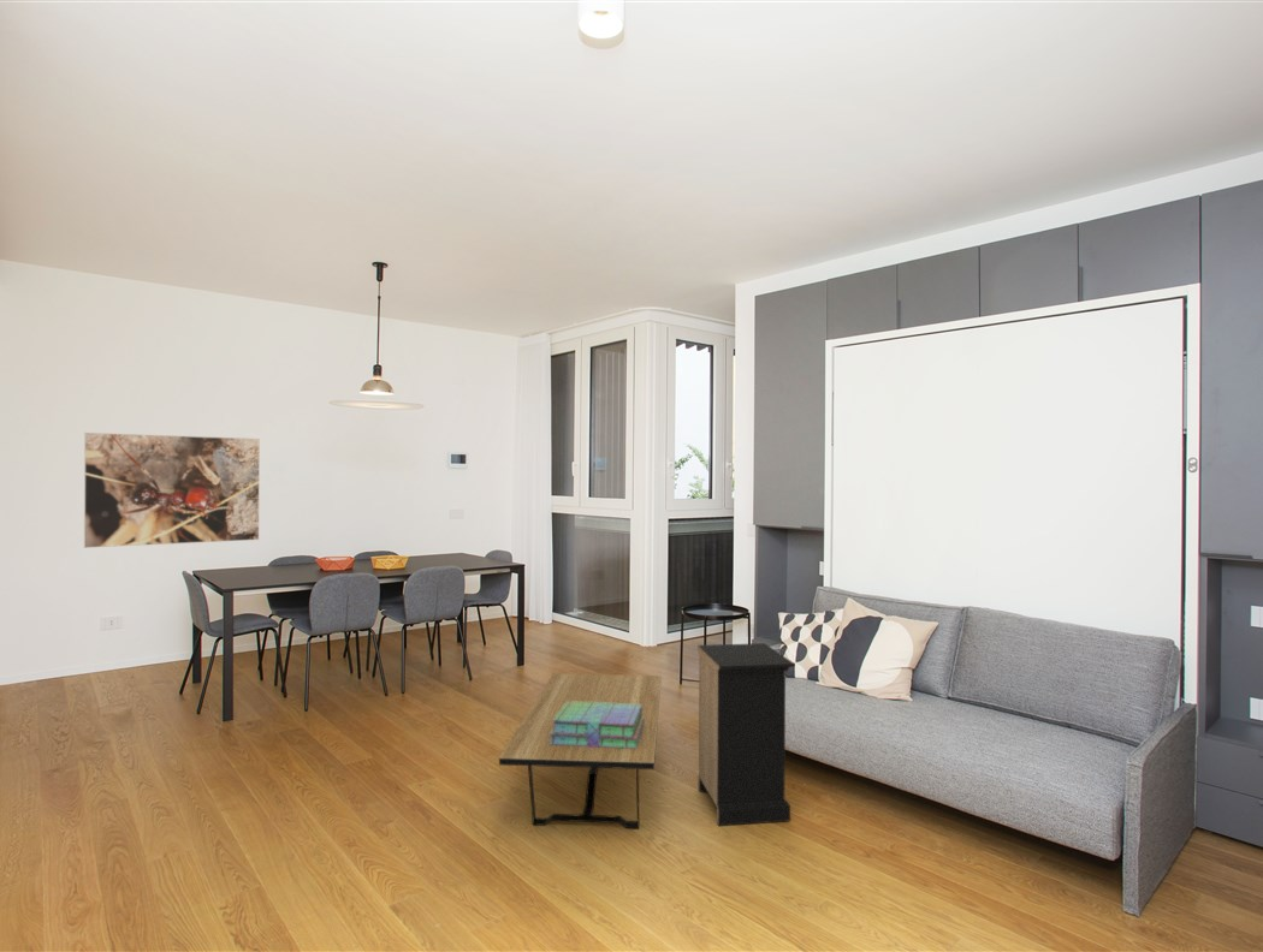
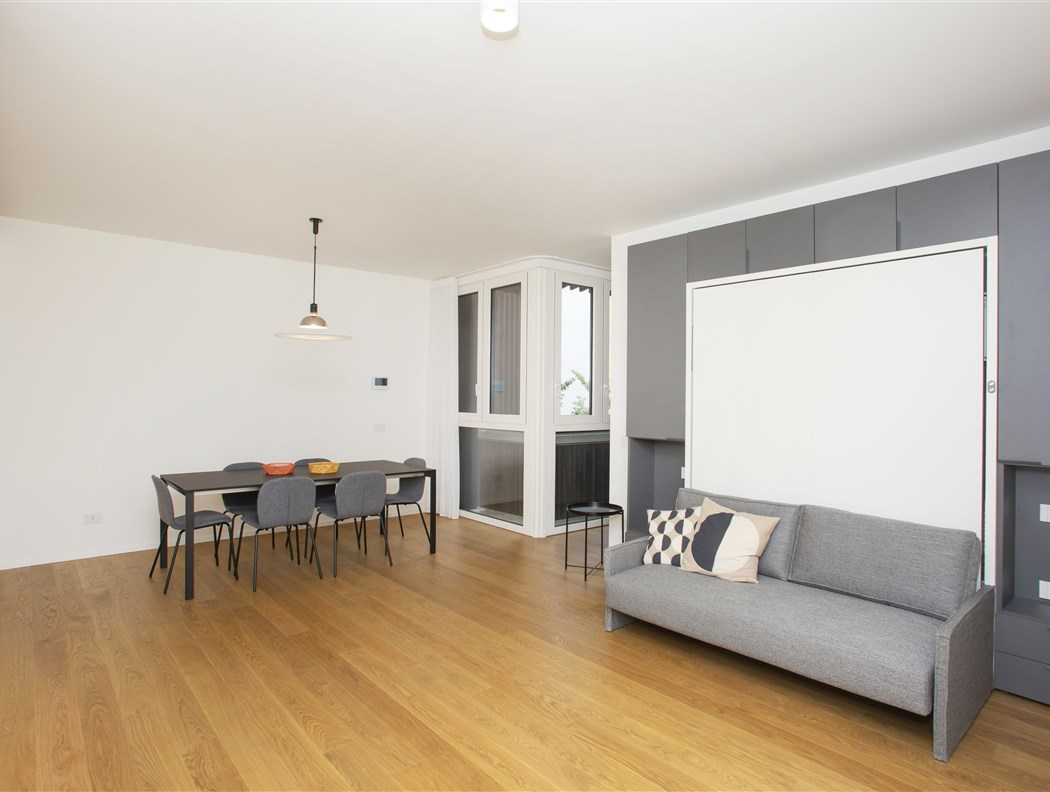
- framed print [83,432,261,549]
- nightstand [696,642,796,827]
- coffee table [498,672,662,829]
- stack of books [550,701,645,749]
